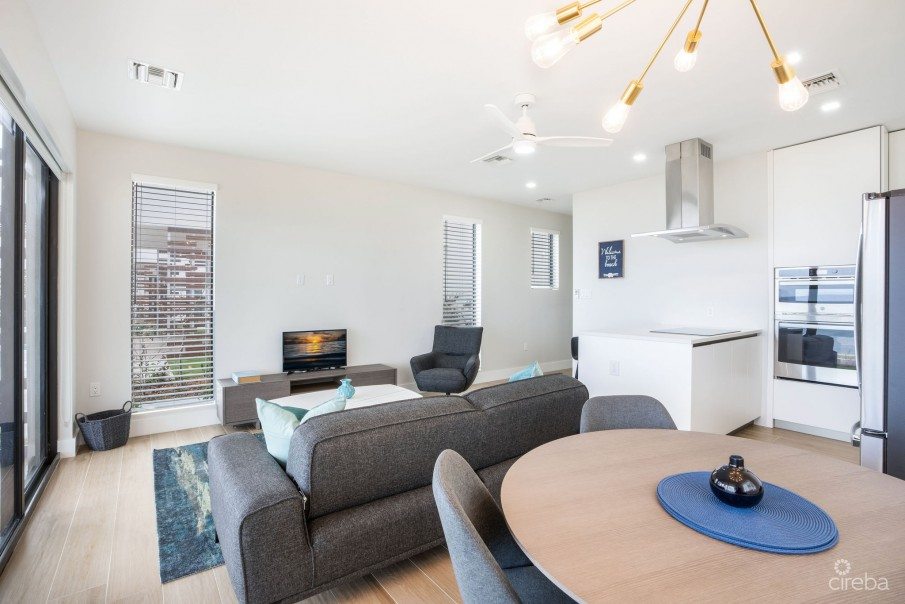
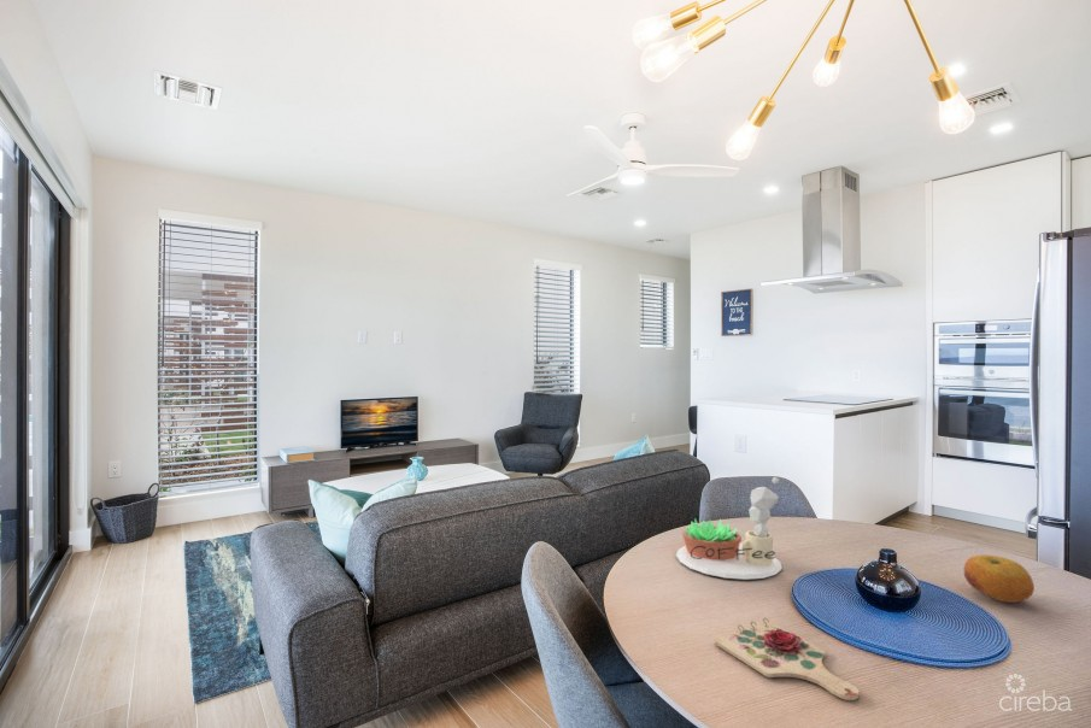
+ cutting board [714,617,861,701]
+ succulent plant [675,476,784,581]
+ fruit [963,553,1036,604]
